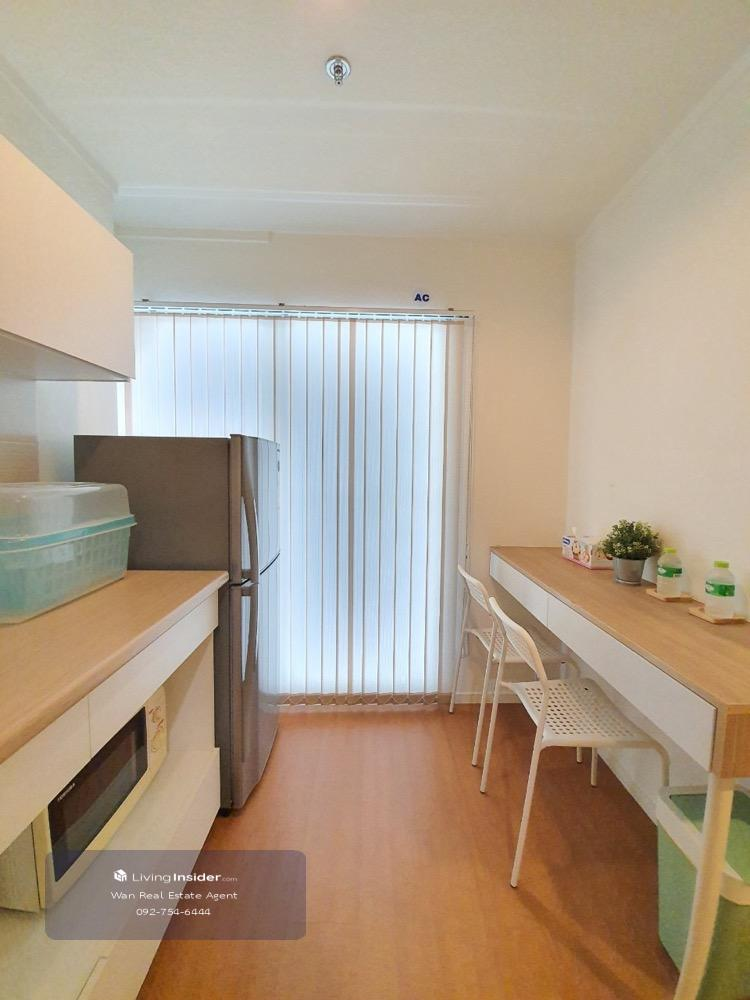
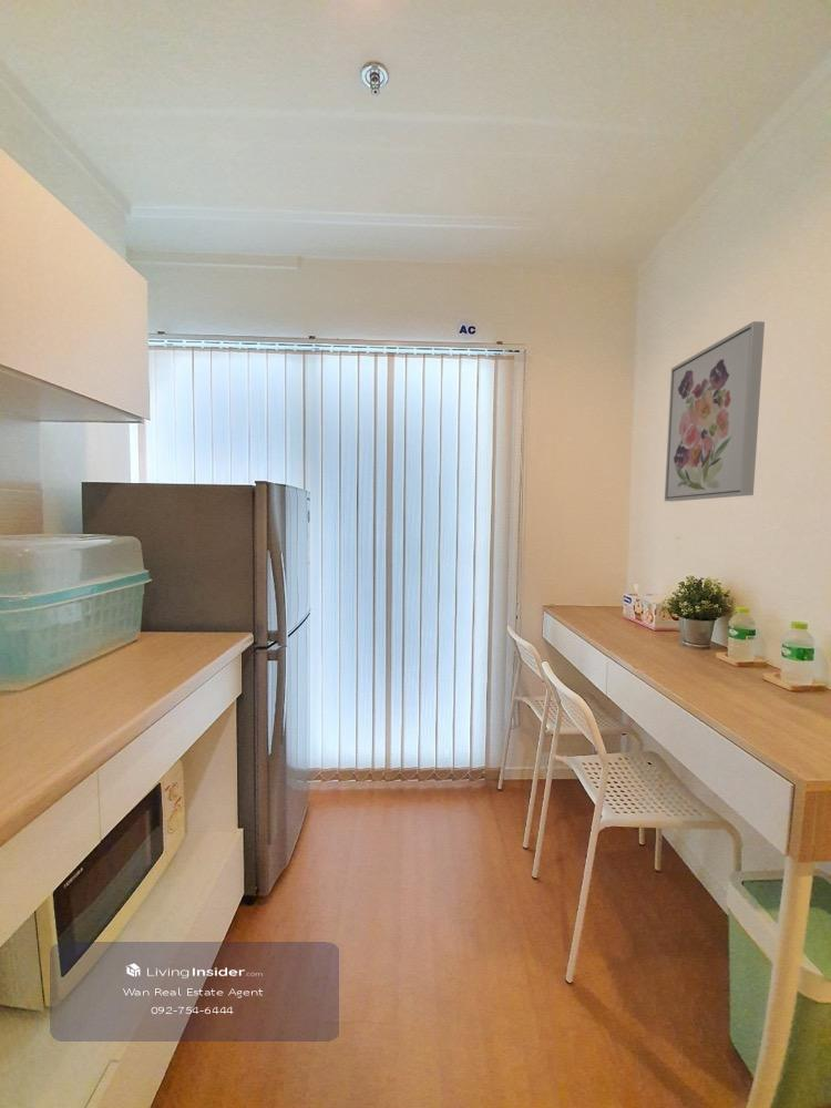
+ wall art [664,320,766,503]
